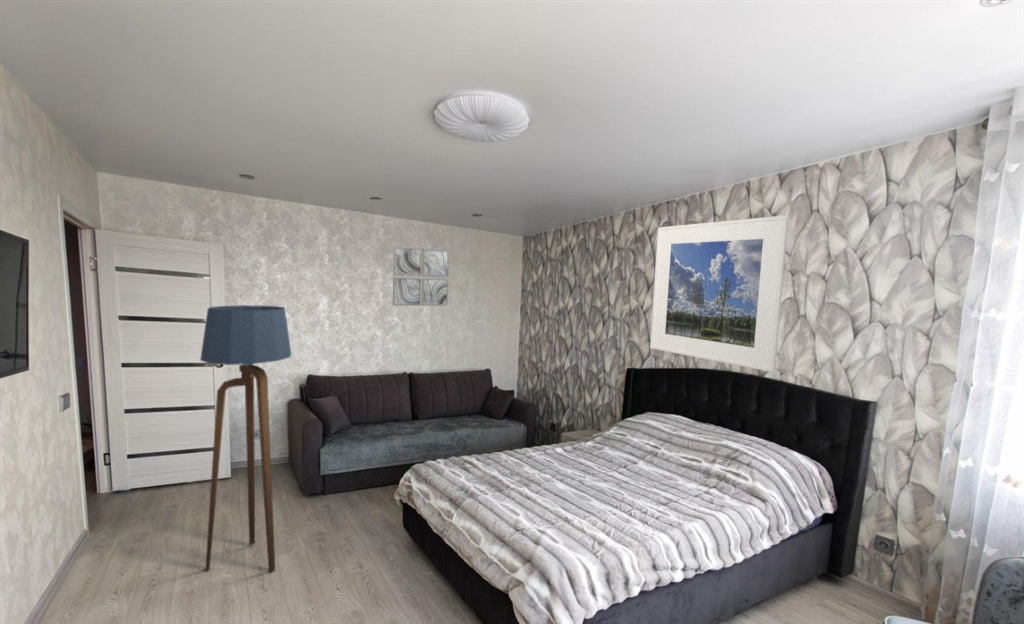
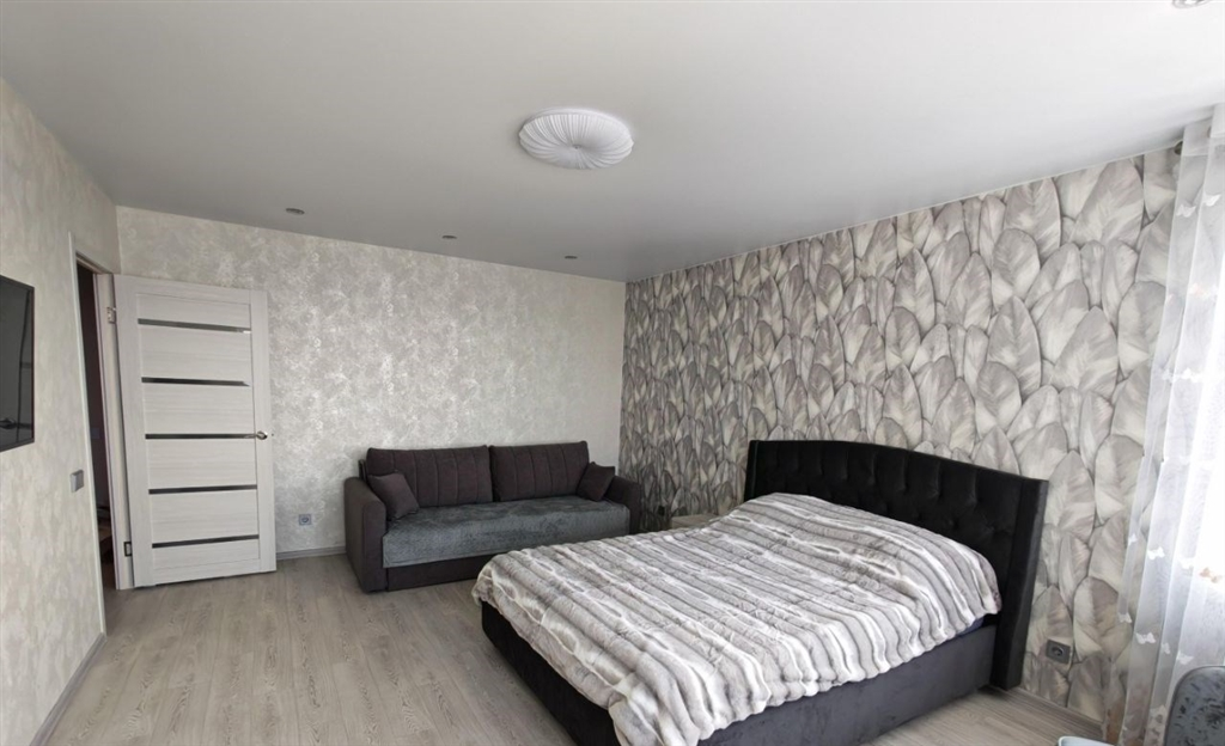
- floor lamp [199,304,292,574]
- wall art [392,246,450,307]
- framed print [649,214,790,373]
